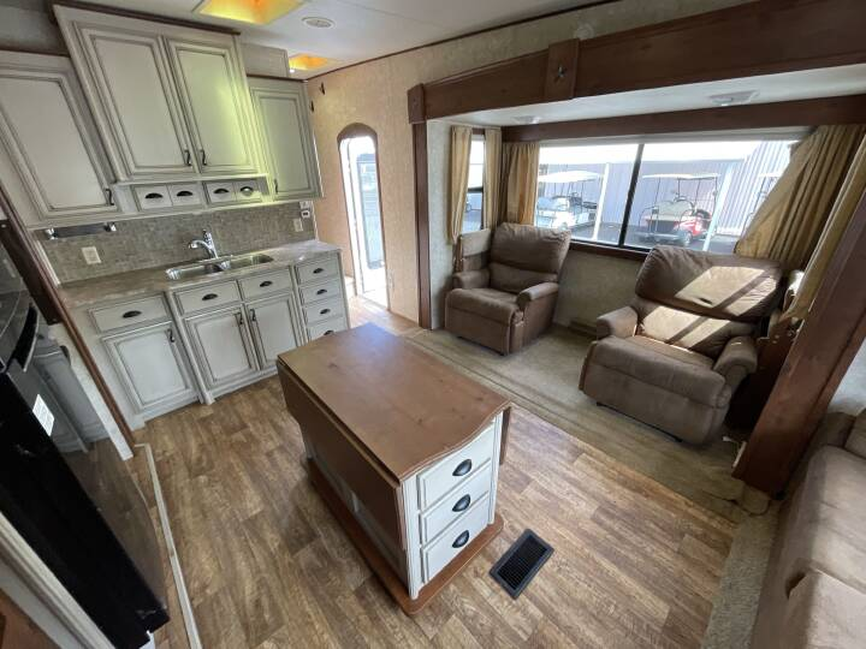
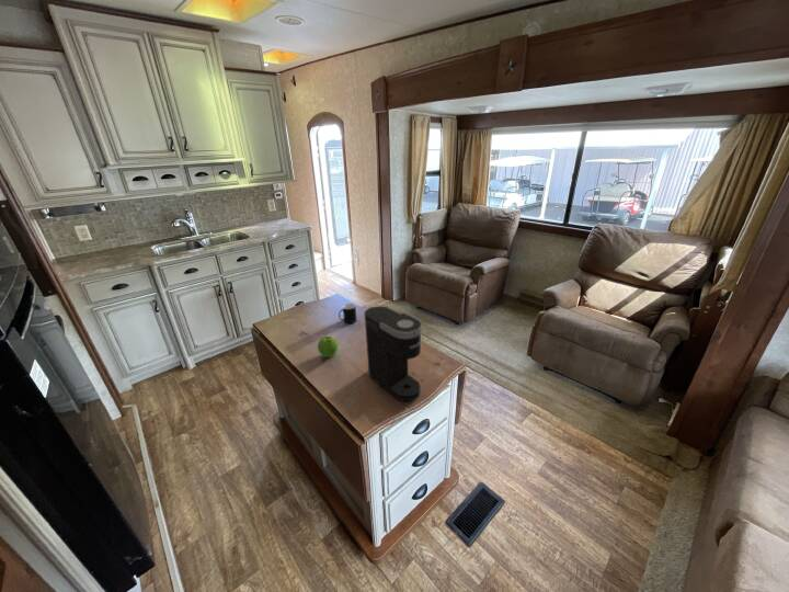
+ coffee maker [364,305,423,402]
+ cup [338,303,358,325]
+ fruit [317,334,340,358]
